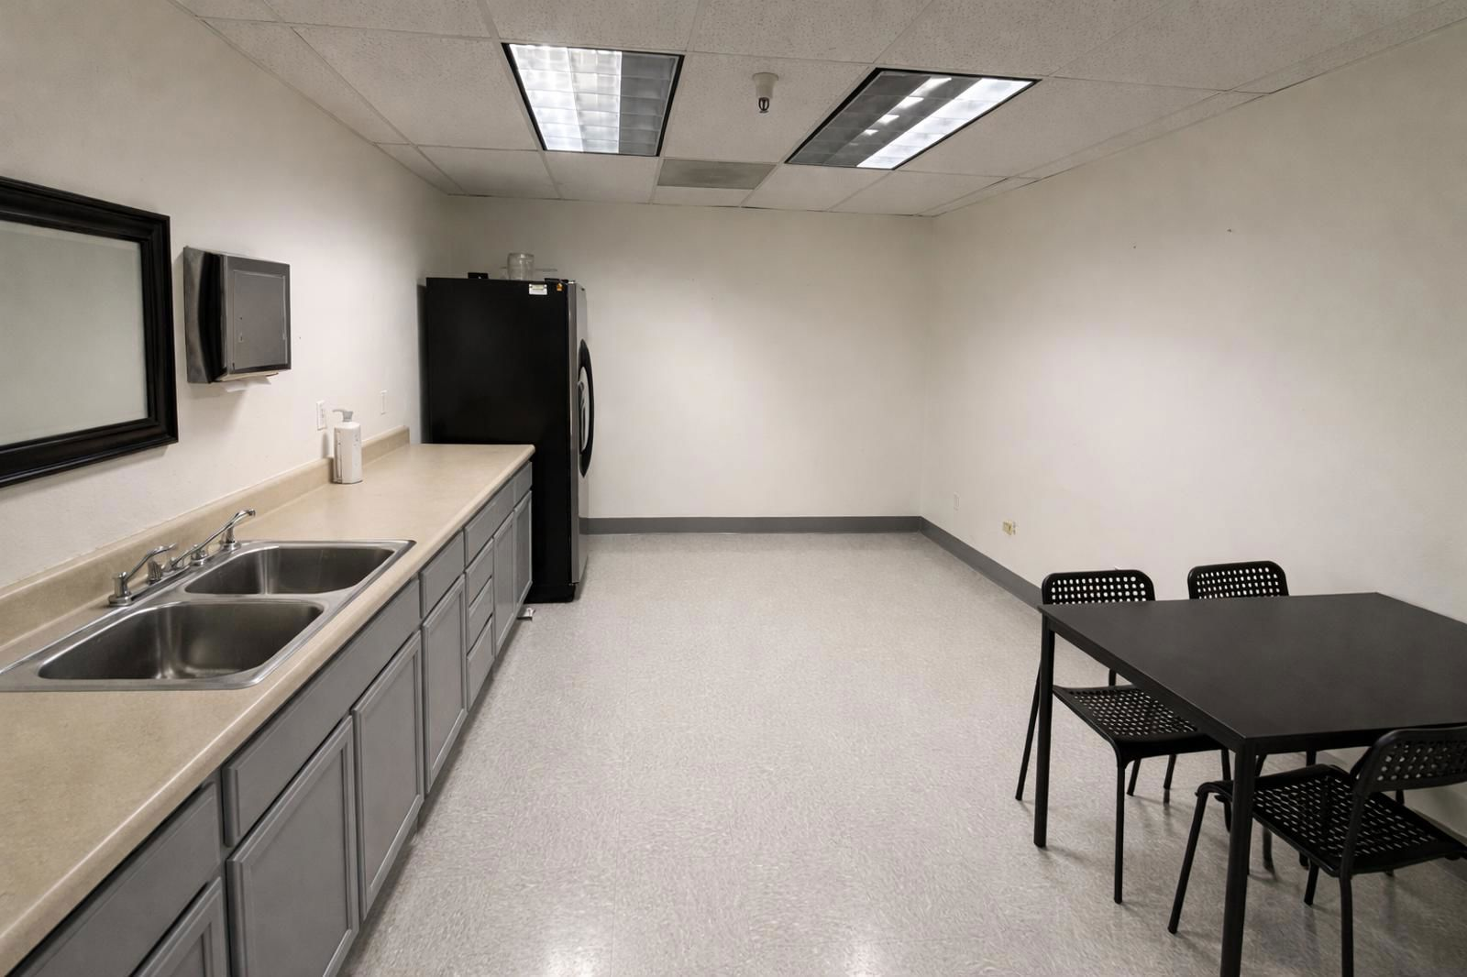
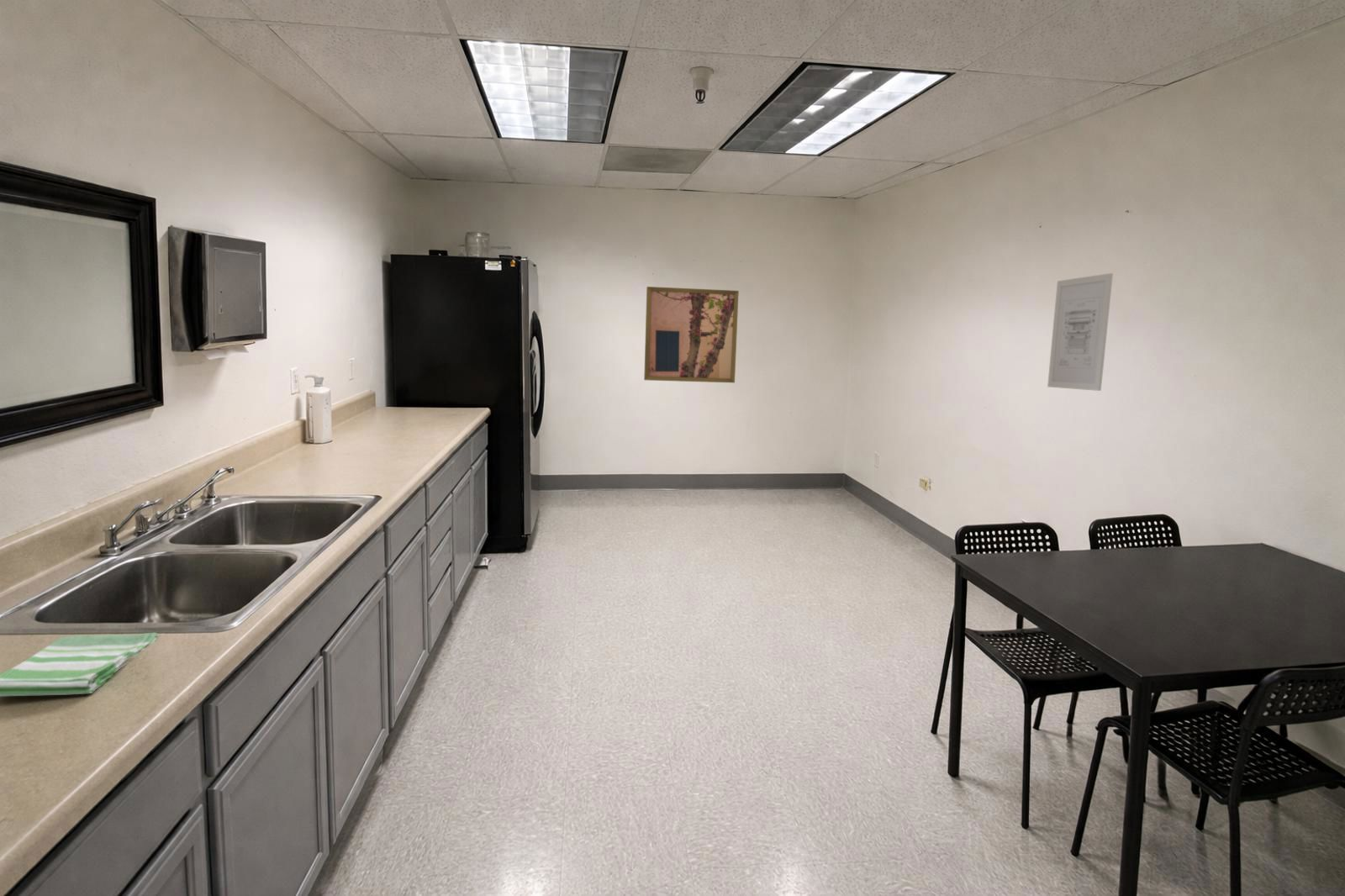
+ wall art [1047,272,1114,392]
+ wall art [643,286,740,383]
+ dish towel [0,631,158,697]
